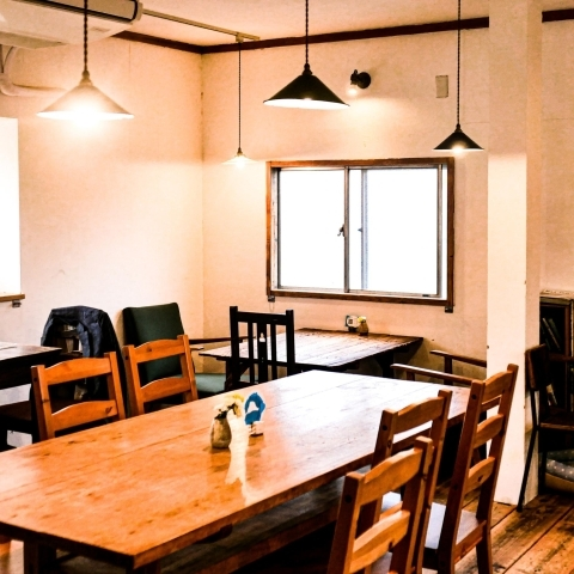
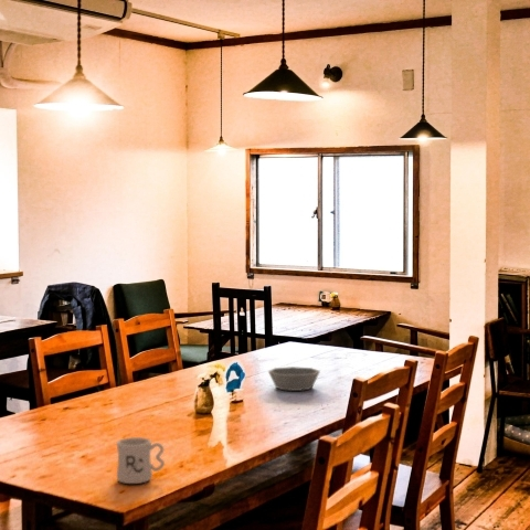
+ bowl [267,365,321,392]
+ mug [116,436,166,485]
